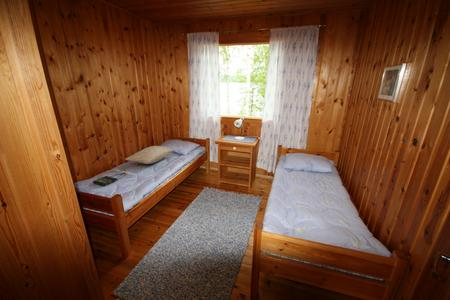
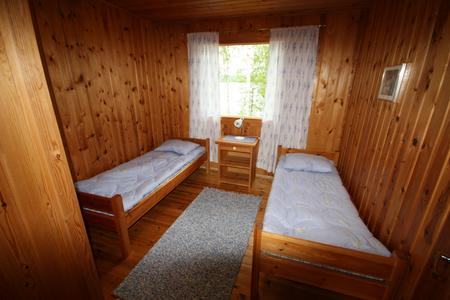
- tote bag [92,169,127,187]
- pillow [124,145,176,165]
